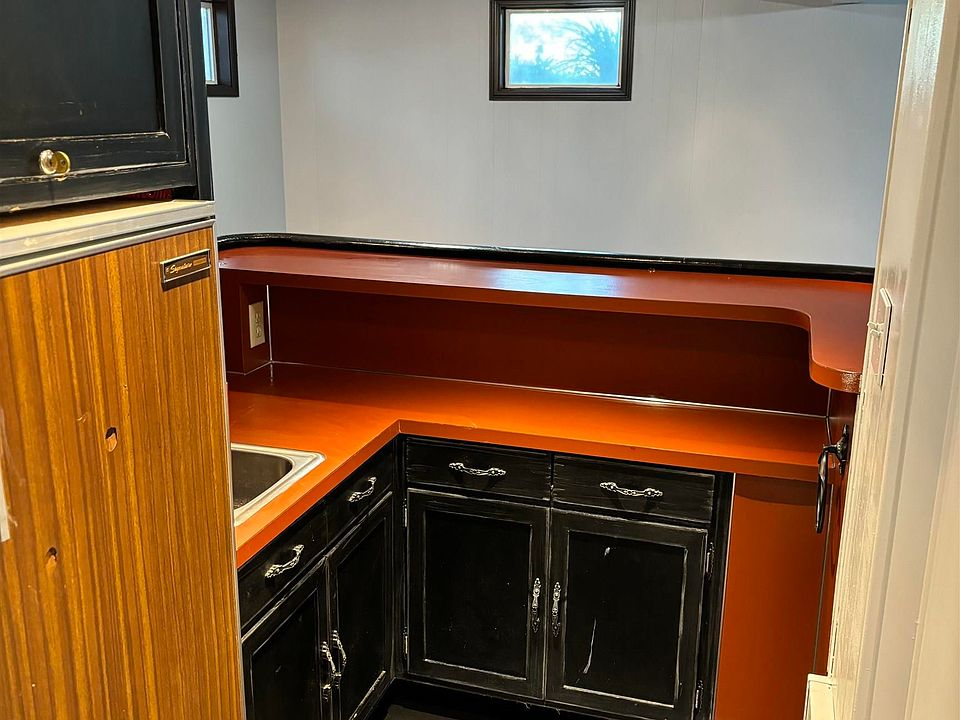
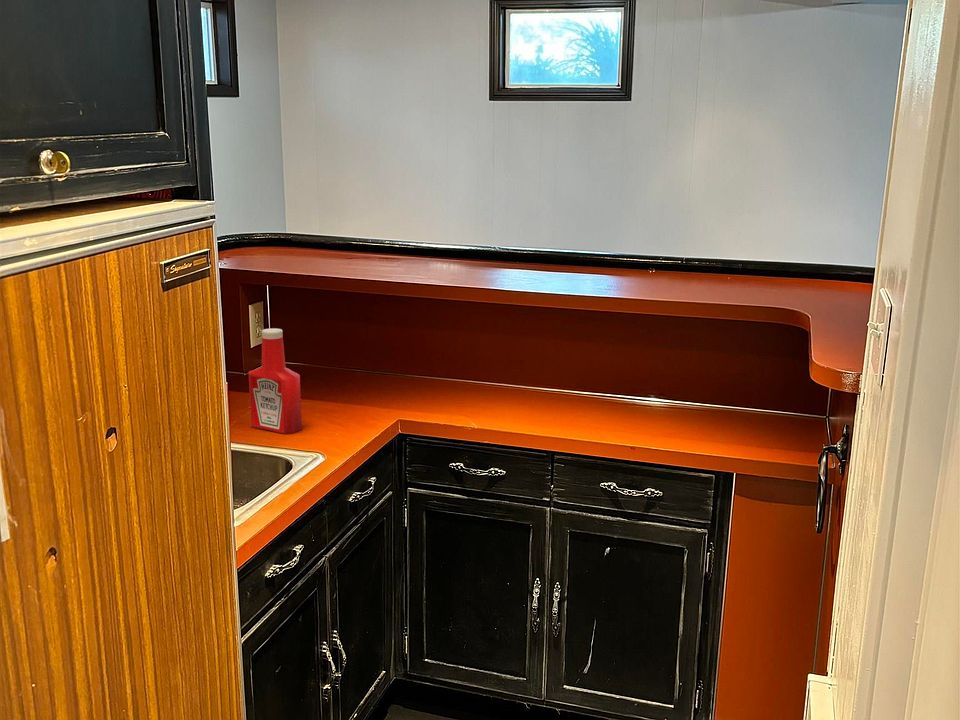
+ soap bottle [248,327,303,435]
